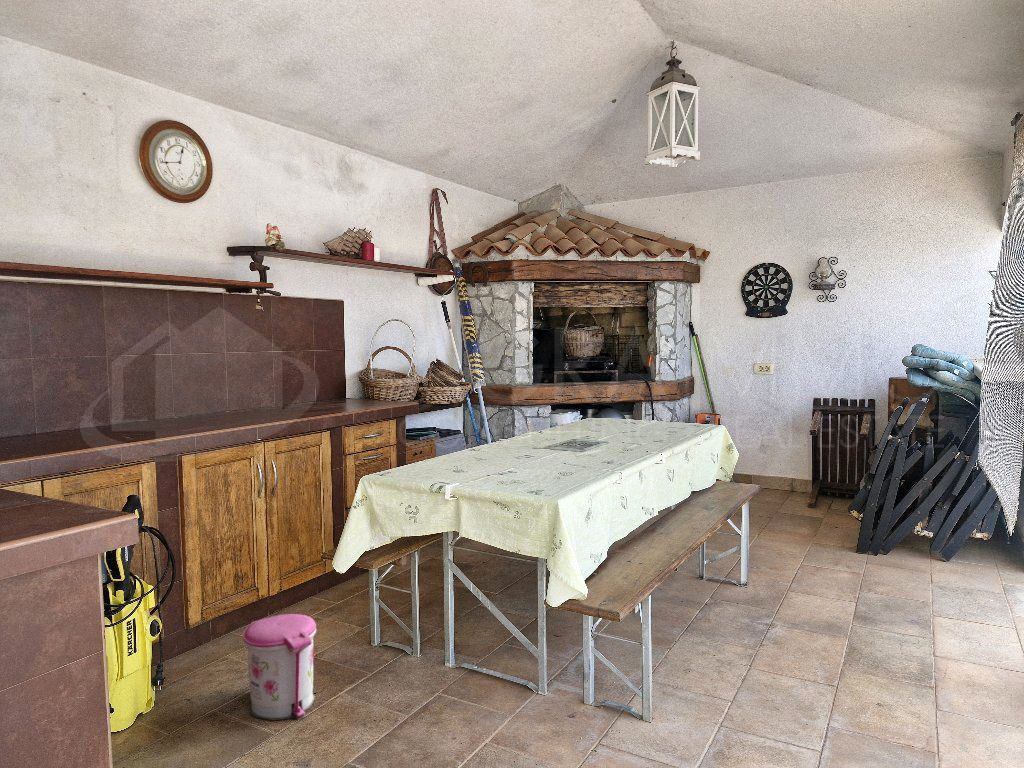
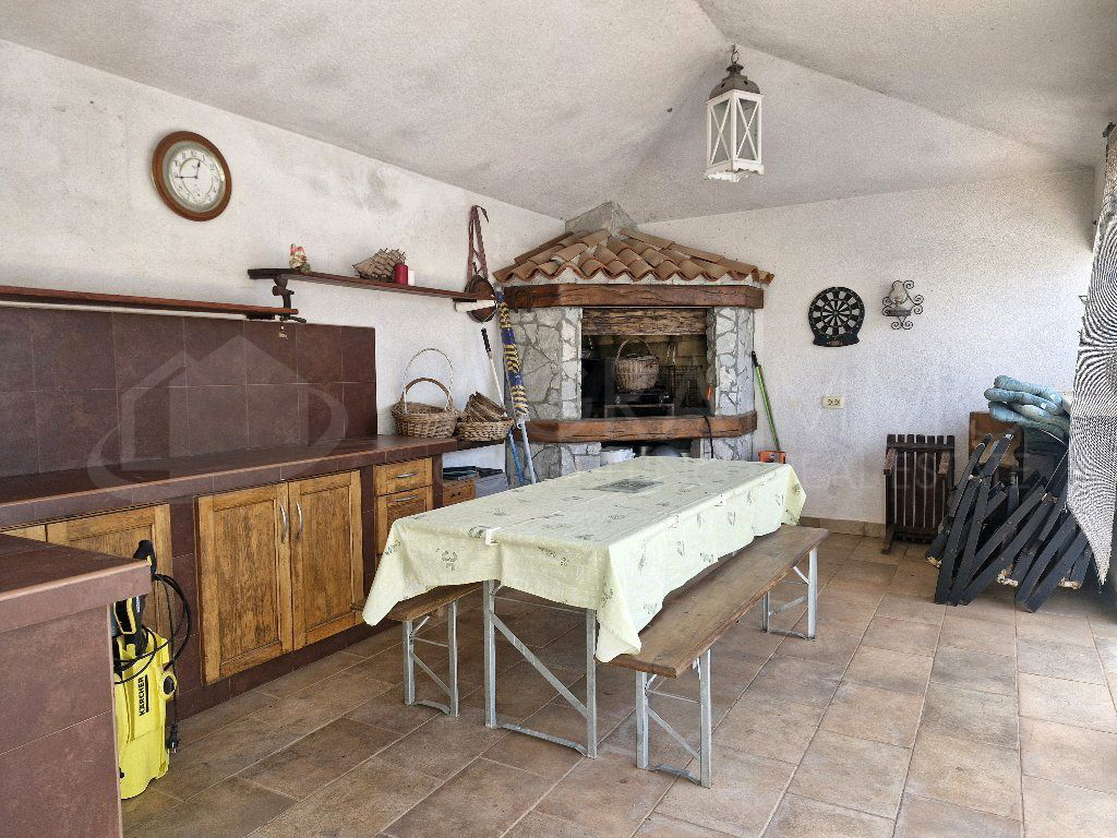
- trash can [242,613,317,721]
